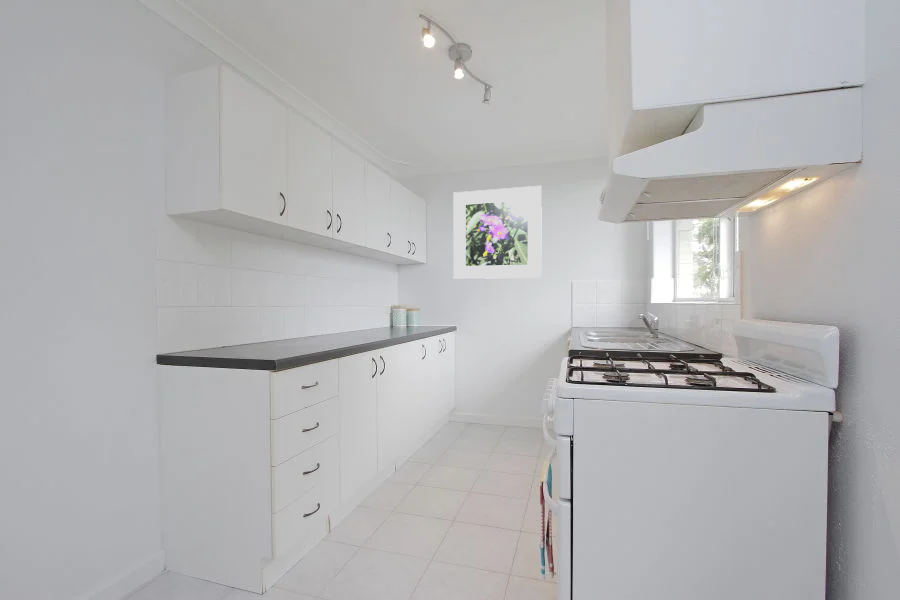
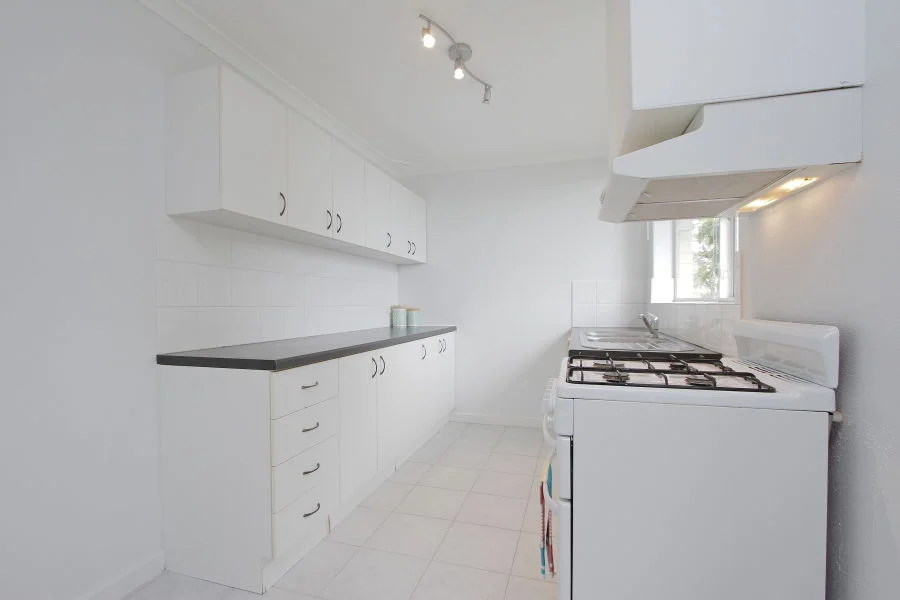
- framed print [452,185,543,280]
